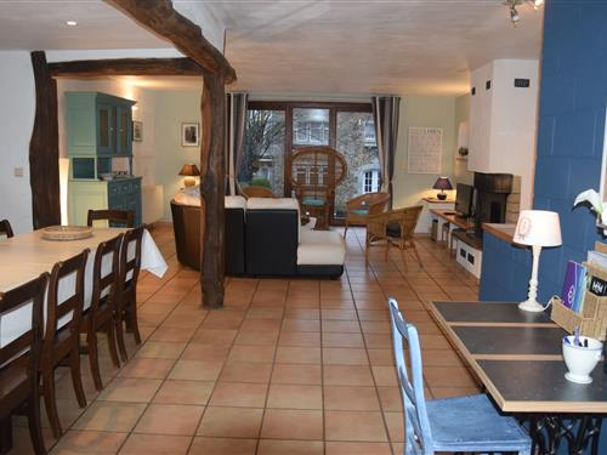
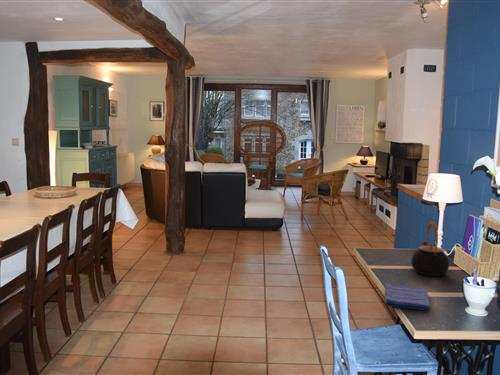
+ teapot [410,221,450,277]
+ dish towel [384,283,431,311]
